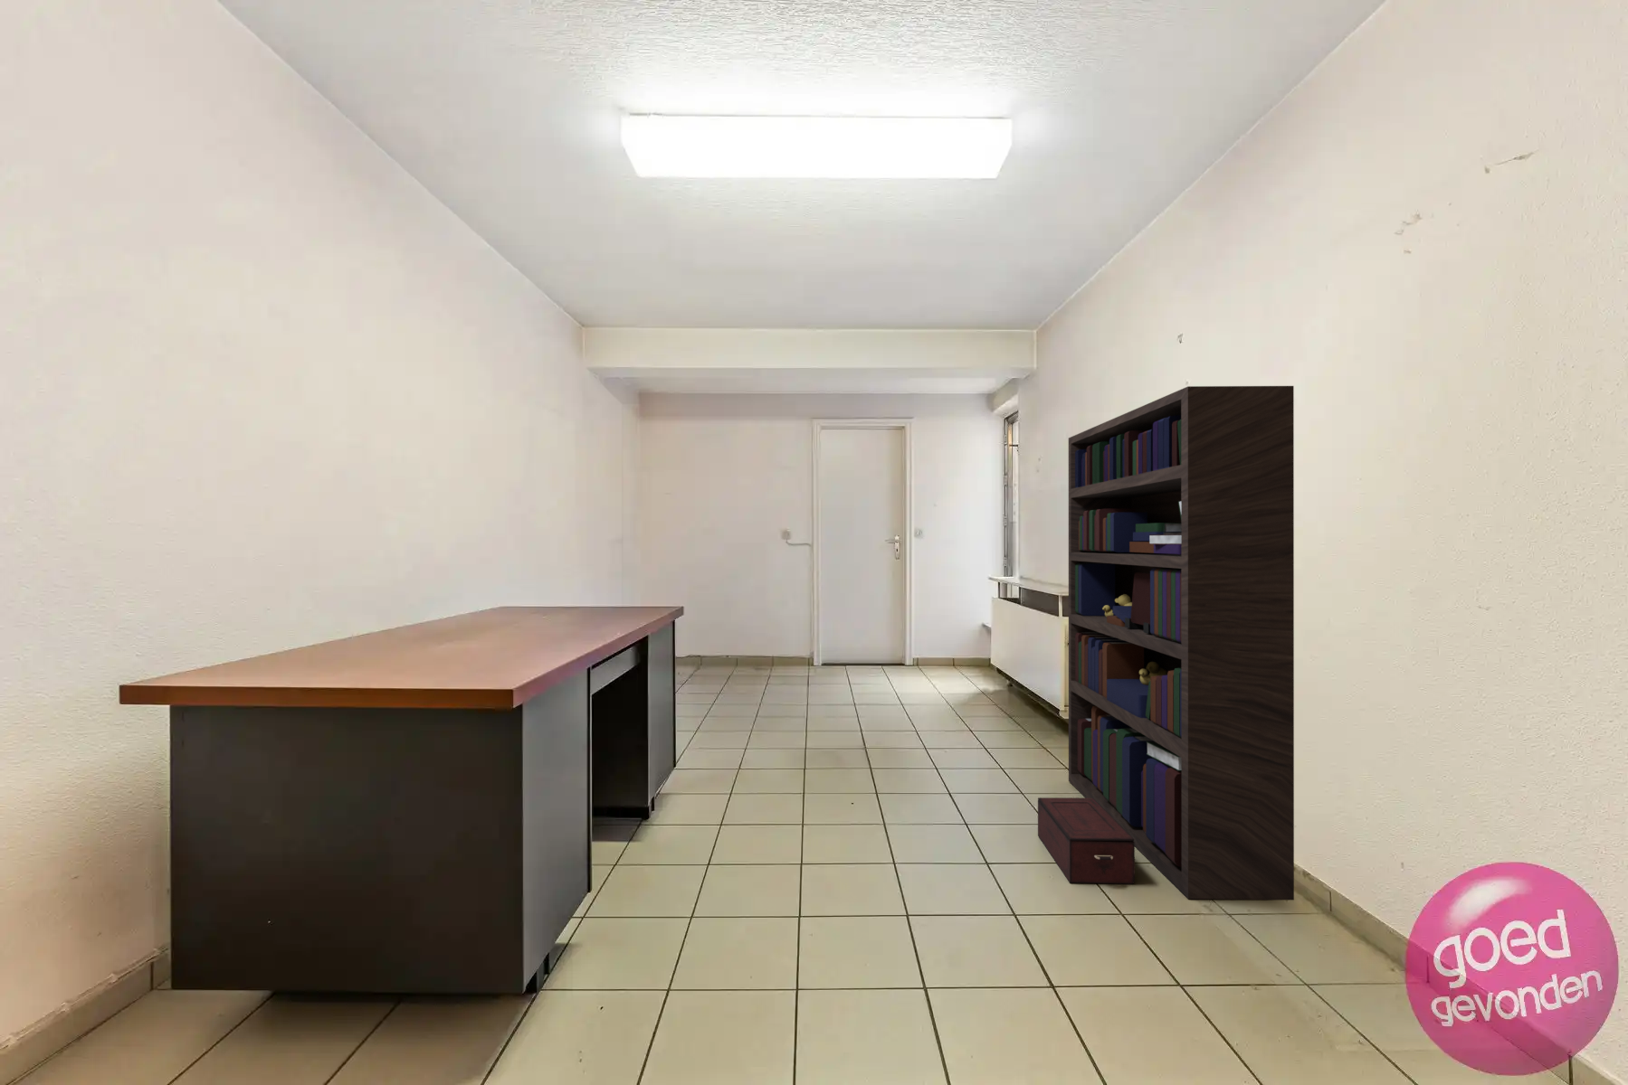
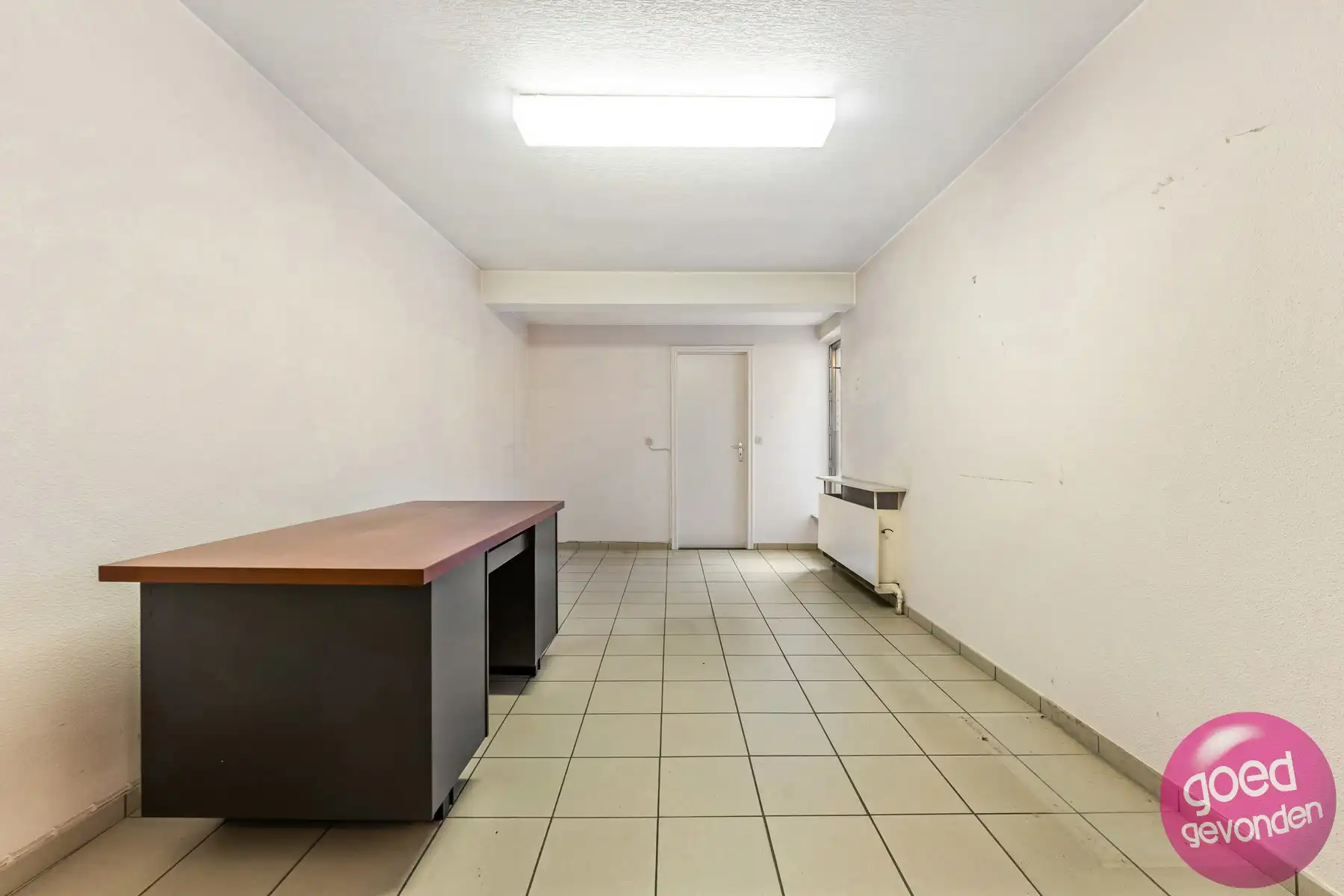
- storage box [1037,797,1136,885]
- bookcase [1068,385,1295,901]
